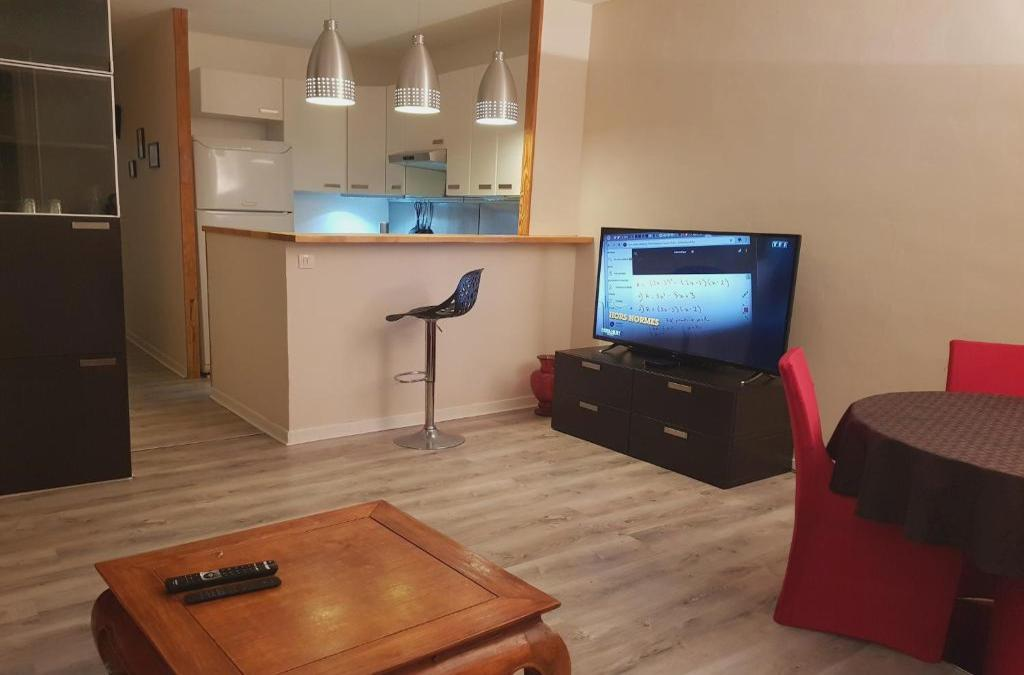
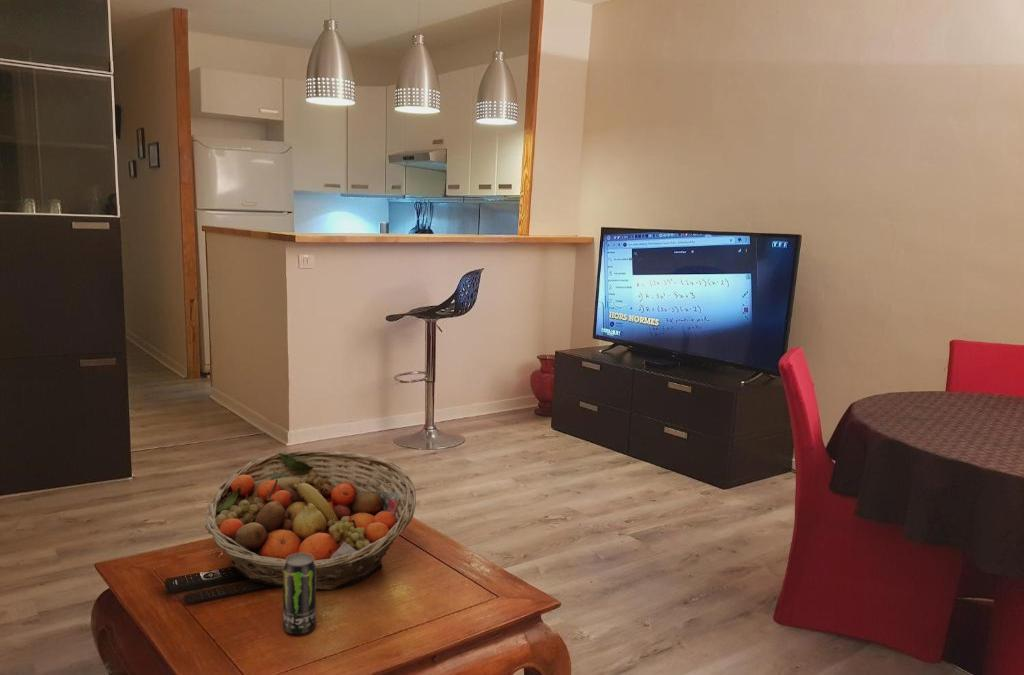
+ beverage can [282,553,317,635]
+ fruit basket [205,450,417,591]
